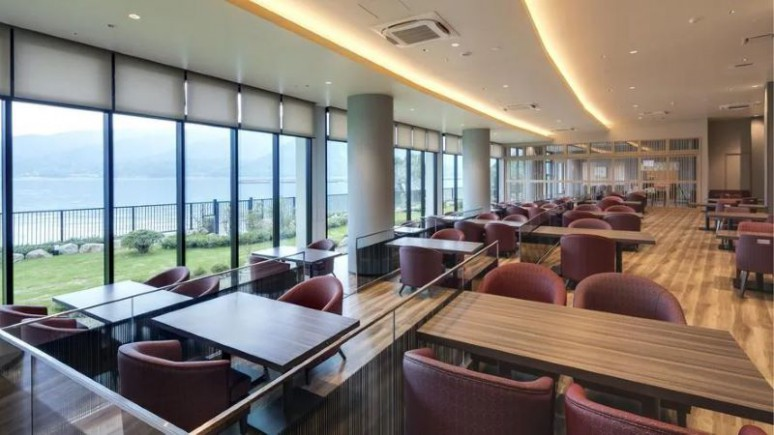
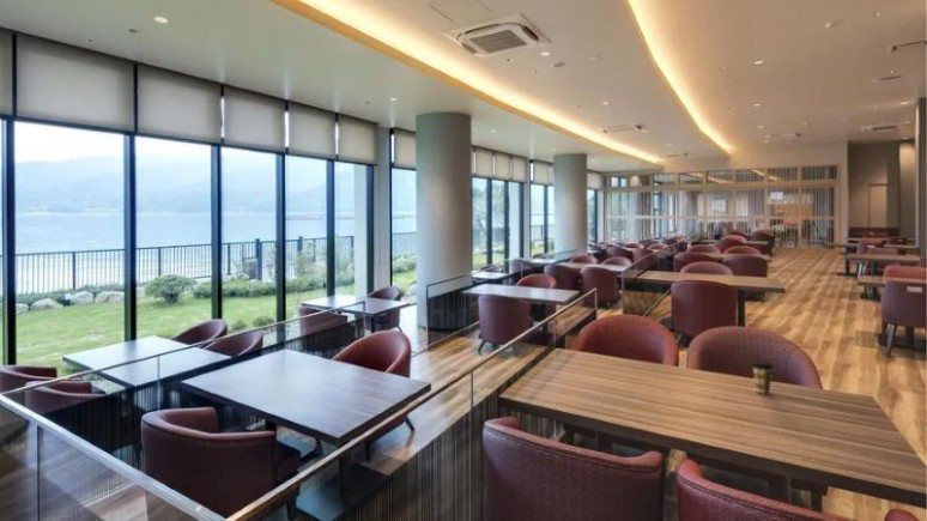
+ coffee cup [751,361,775,395]
